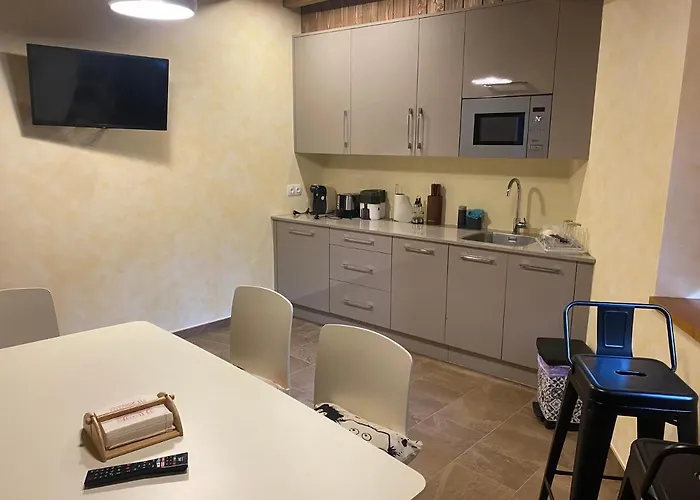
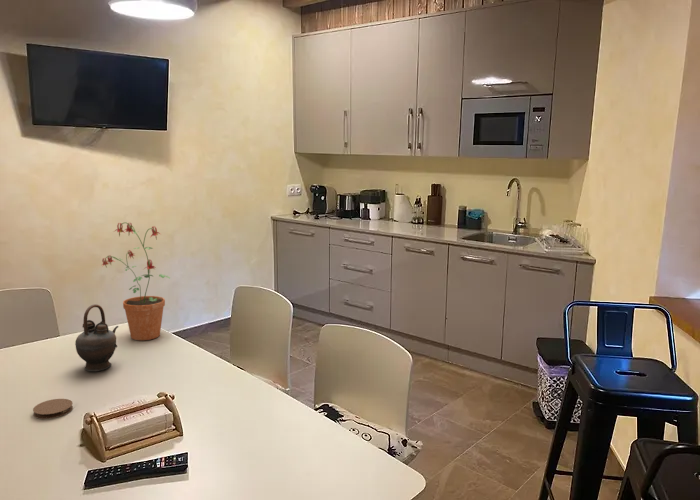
+ potted plant [100,221,170,341]
+ coaster [32,398,74,420]
+ teapot [74,303,119,372]
